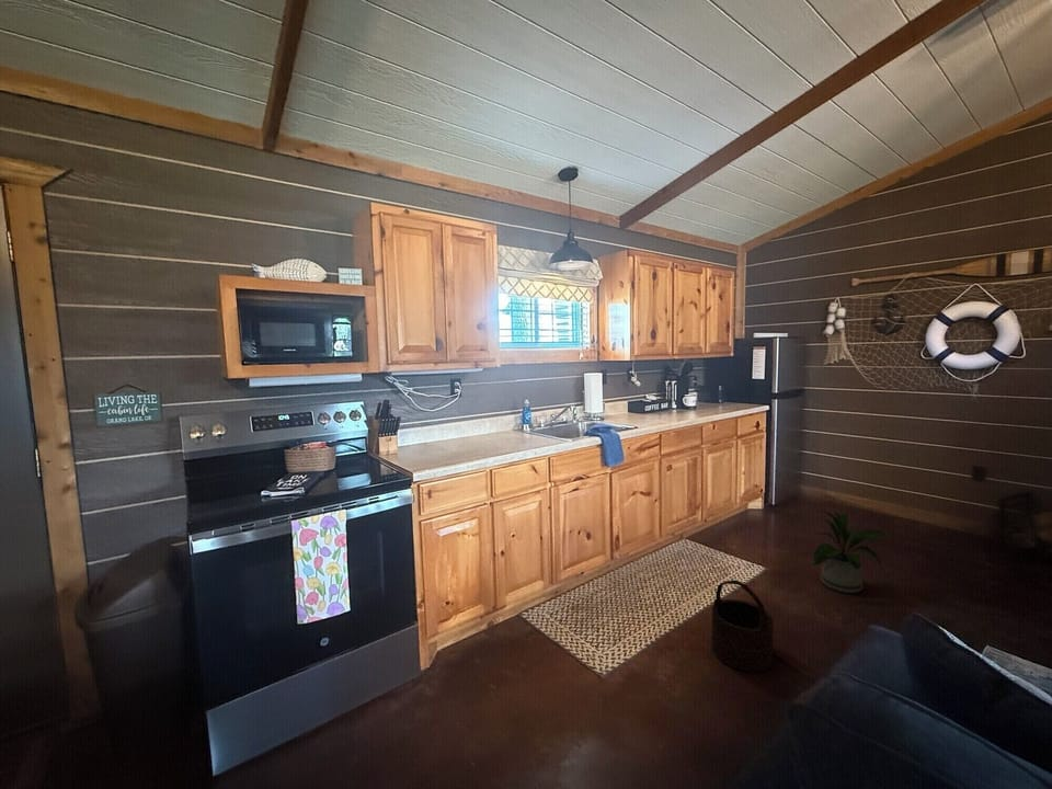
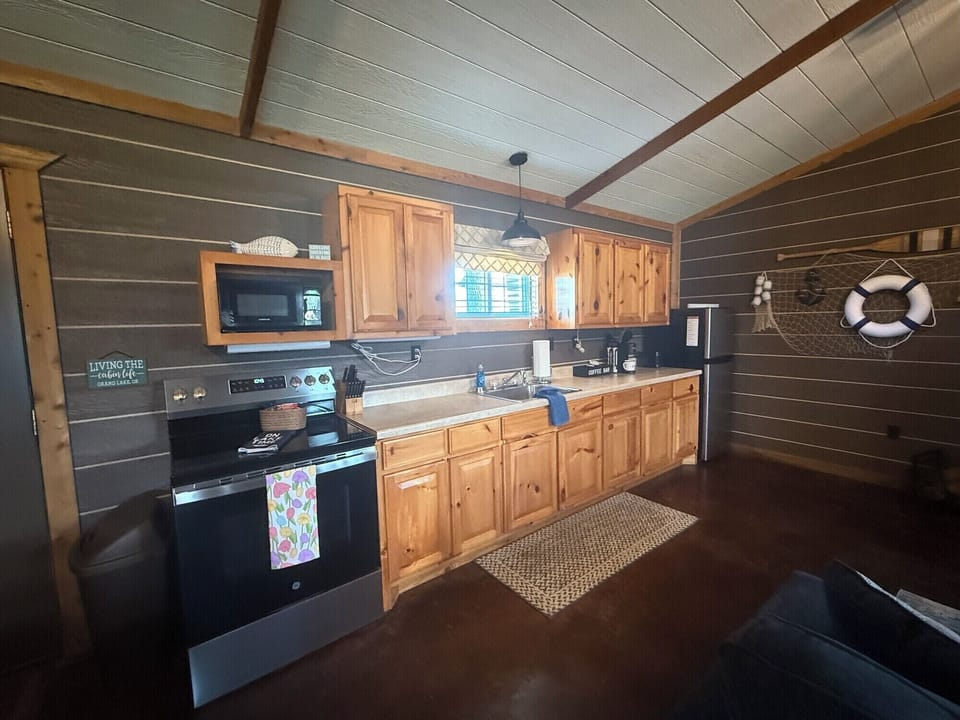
- wooden bucket [711,579,775,673]
- house plant [812,508,895,594]
